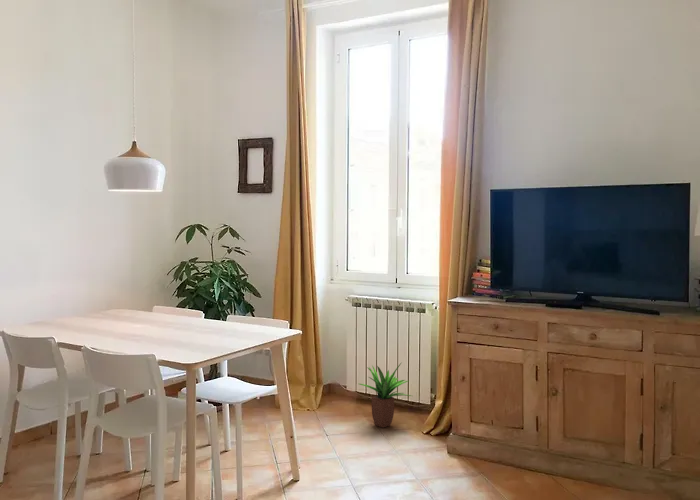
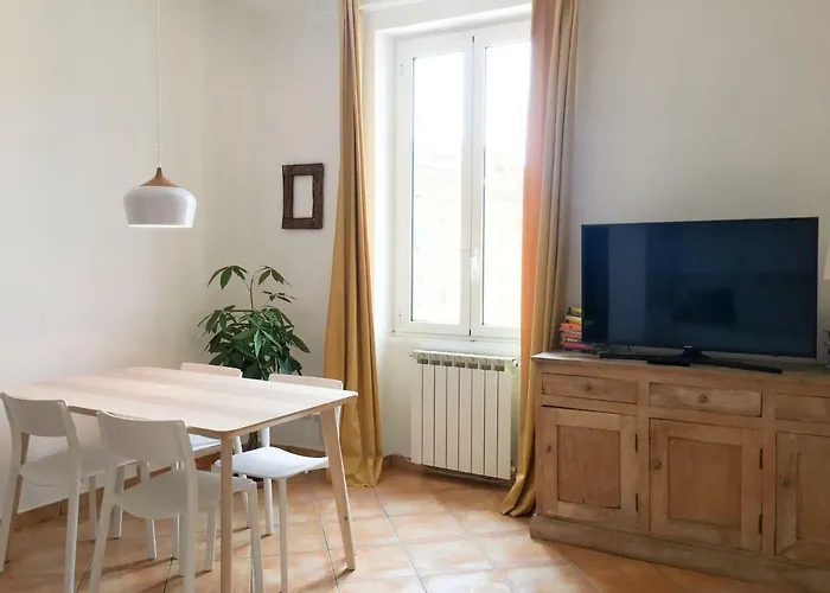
- potted plant [359,362,412,429]
